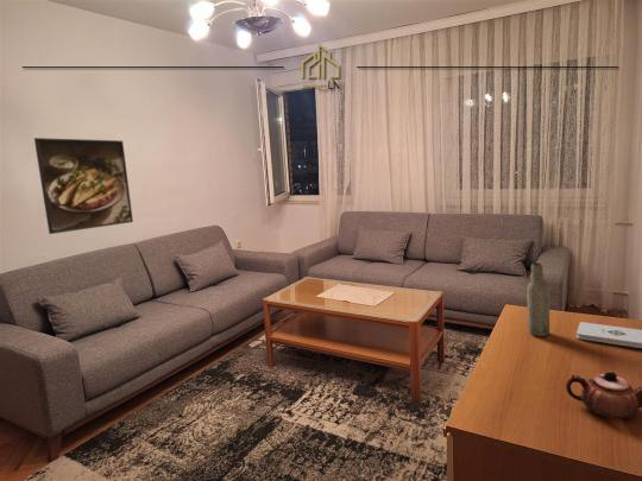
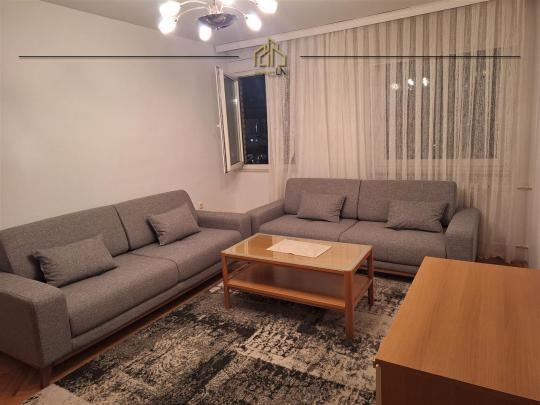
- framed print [33,137,134,235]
- notepad [575,321,642,349]
- bottle [525,261,550,337]
- teapot [565,369,642,420]
